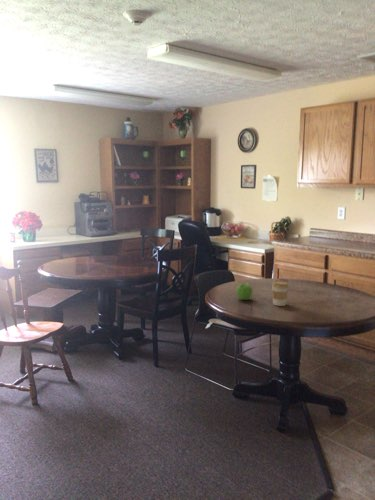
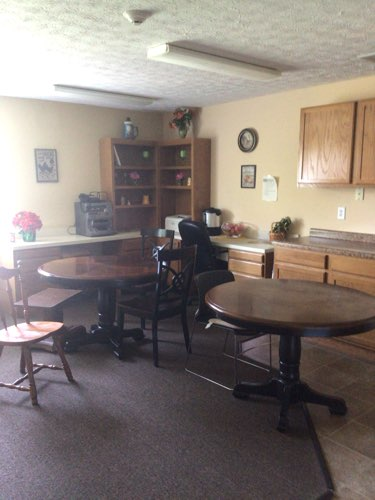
- coffee cup [271,279,290,307]
- fruit [236,282,254,301]
